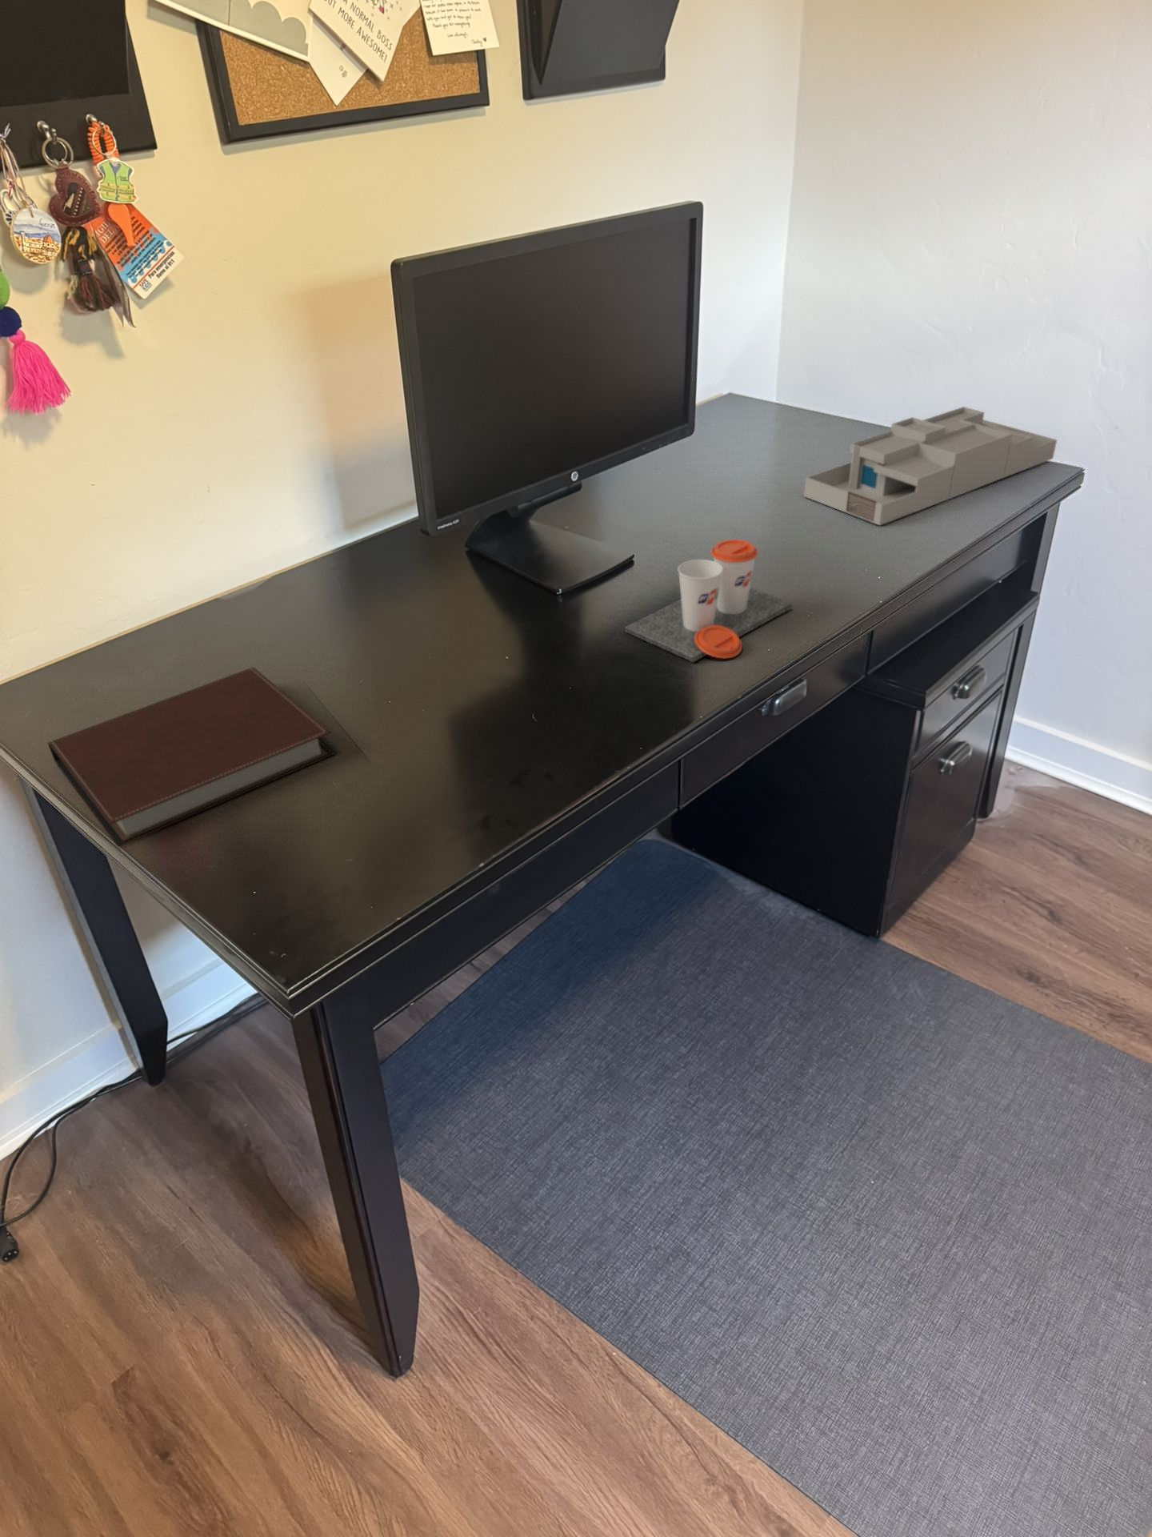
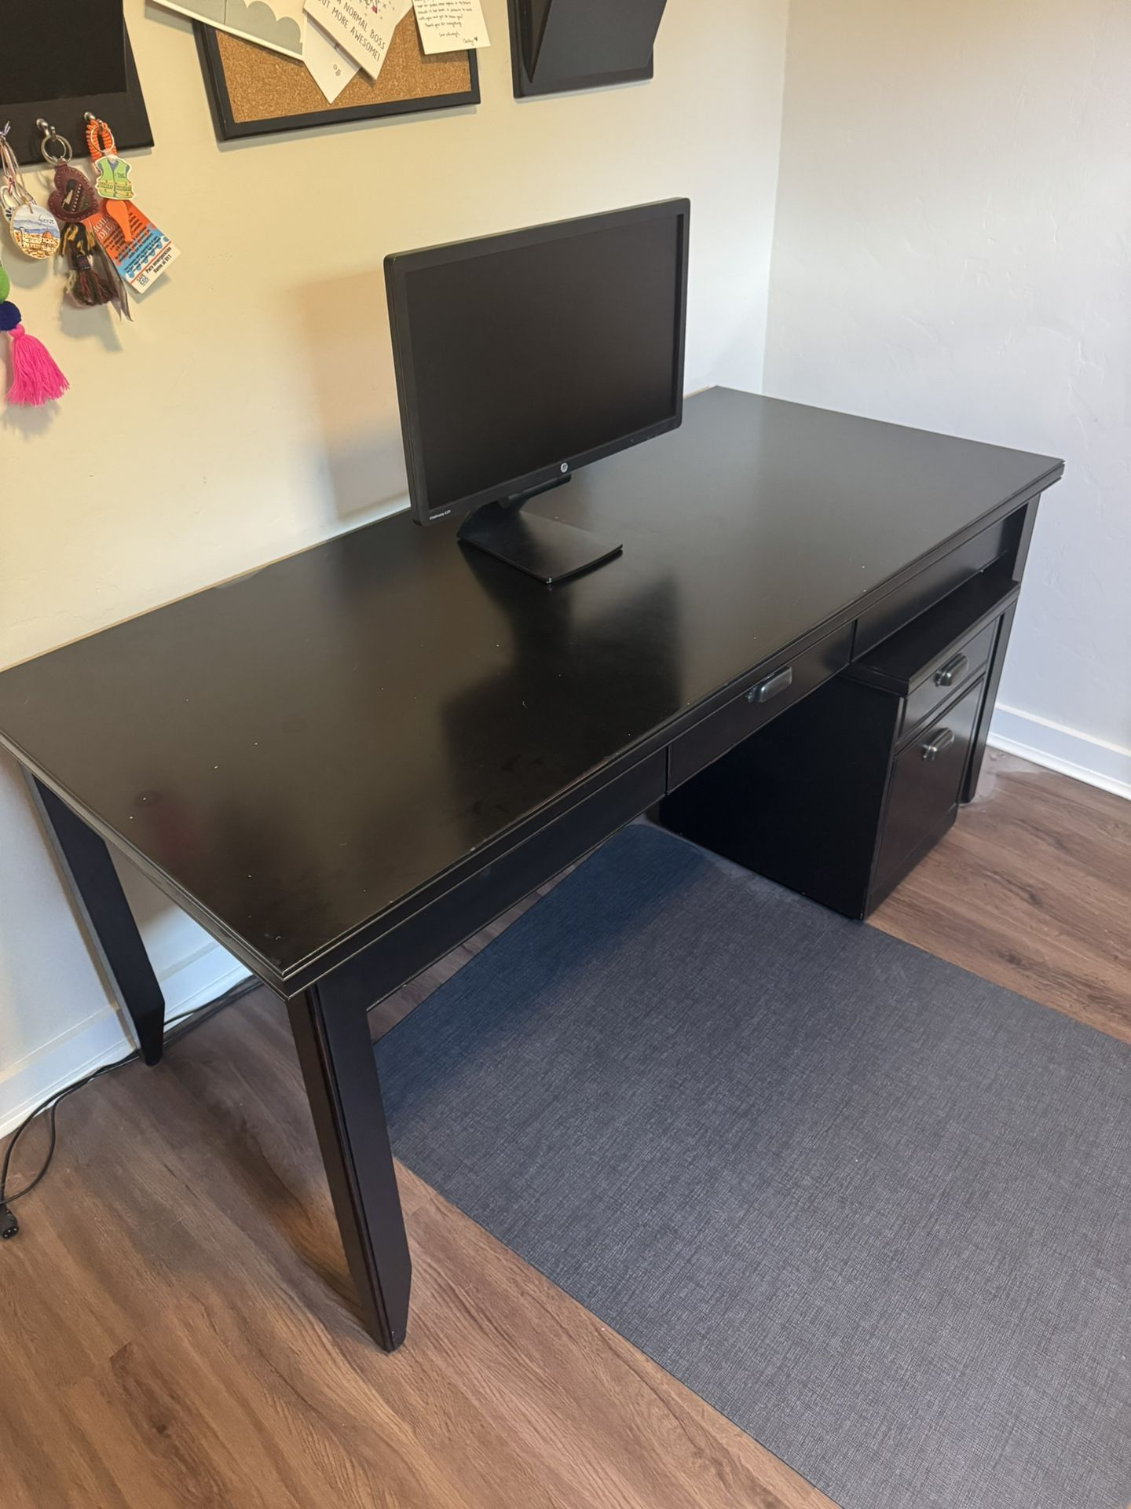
- cup [624,539,791,663]
- desk organizer [803,405,1058,526]
- notebook [46,666,336,847]
